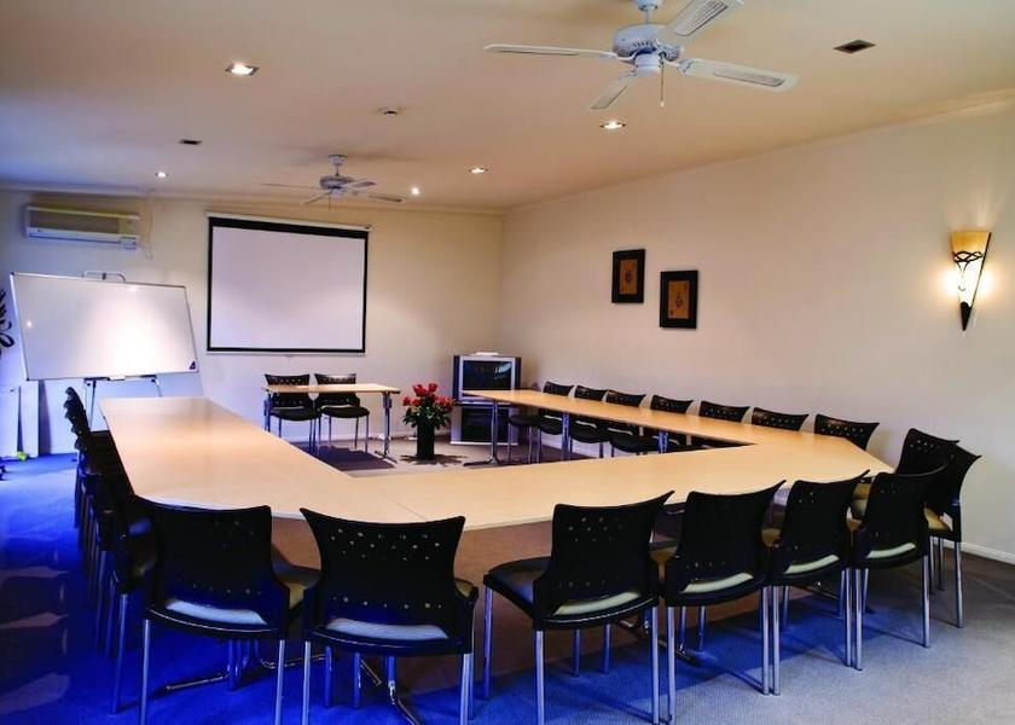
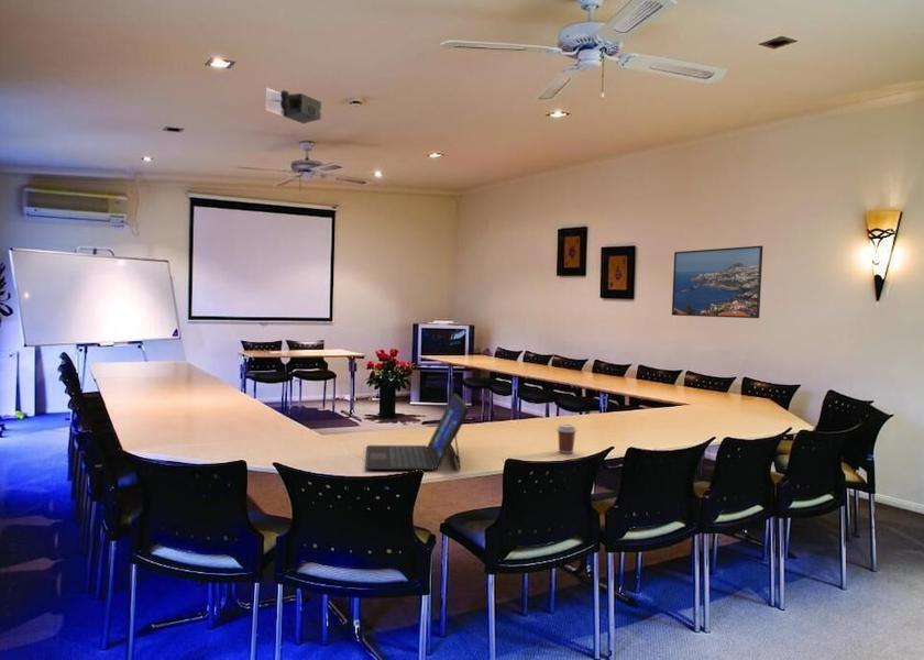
+ laptop [364,393,471,471]
+ coffee cup [556,422,578,454]
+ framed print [671,244,763,319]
+ projector [265,87,322,124]
